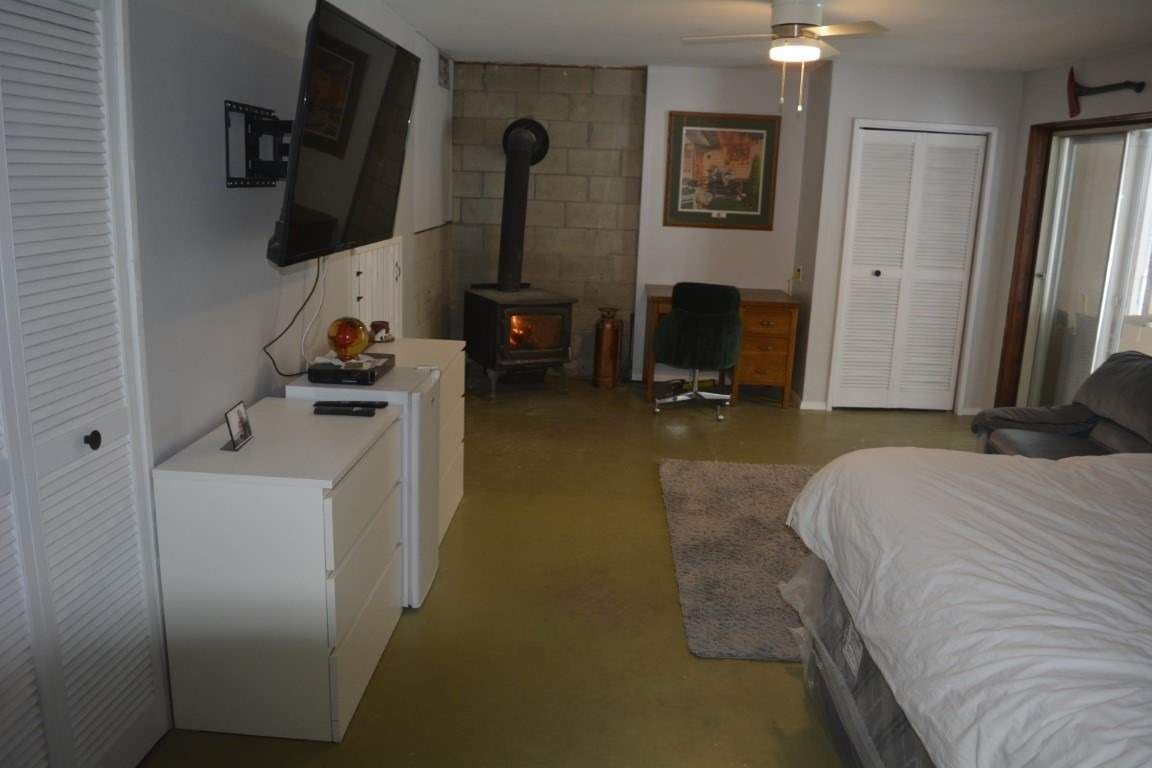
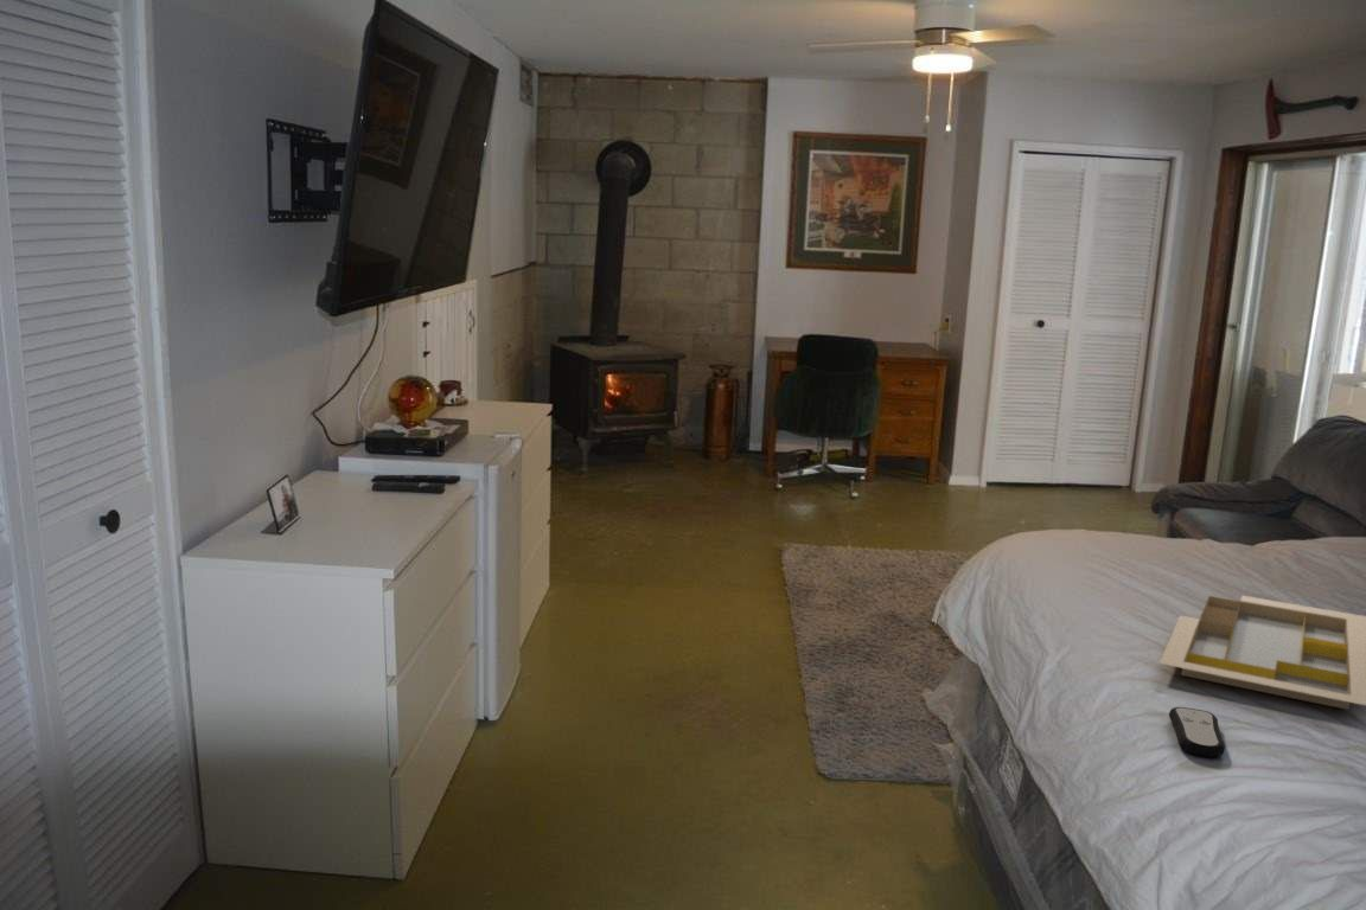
+ serving tray [1157,595,1366,711]
+ remote control [1168,706,1226,758]
